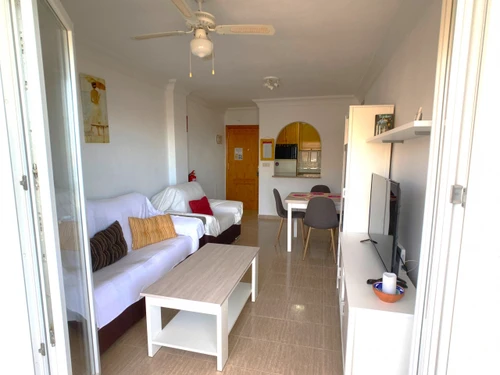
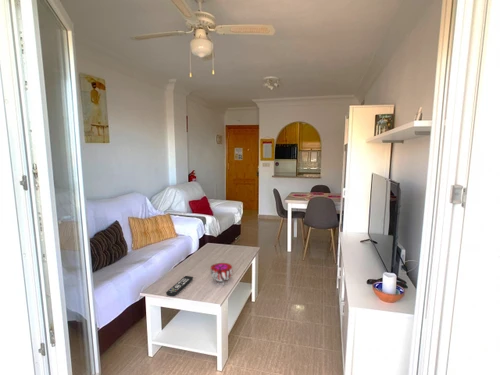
+ remote control [165,275,194,297]
+ decorative bowl [209,262,233,283]
